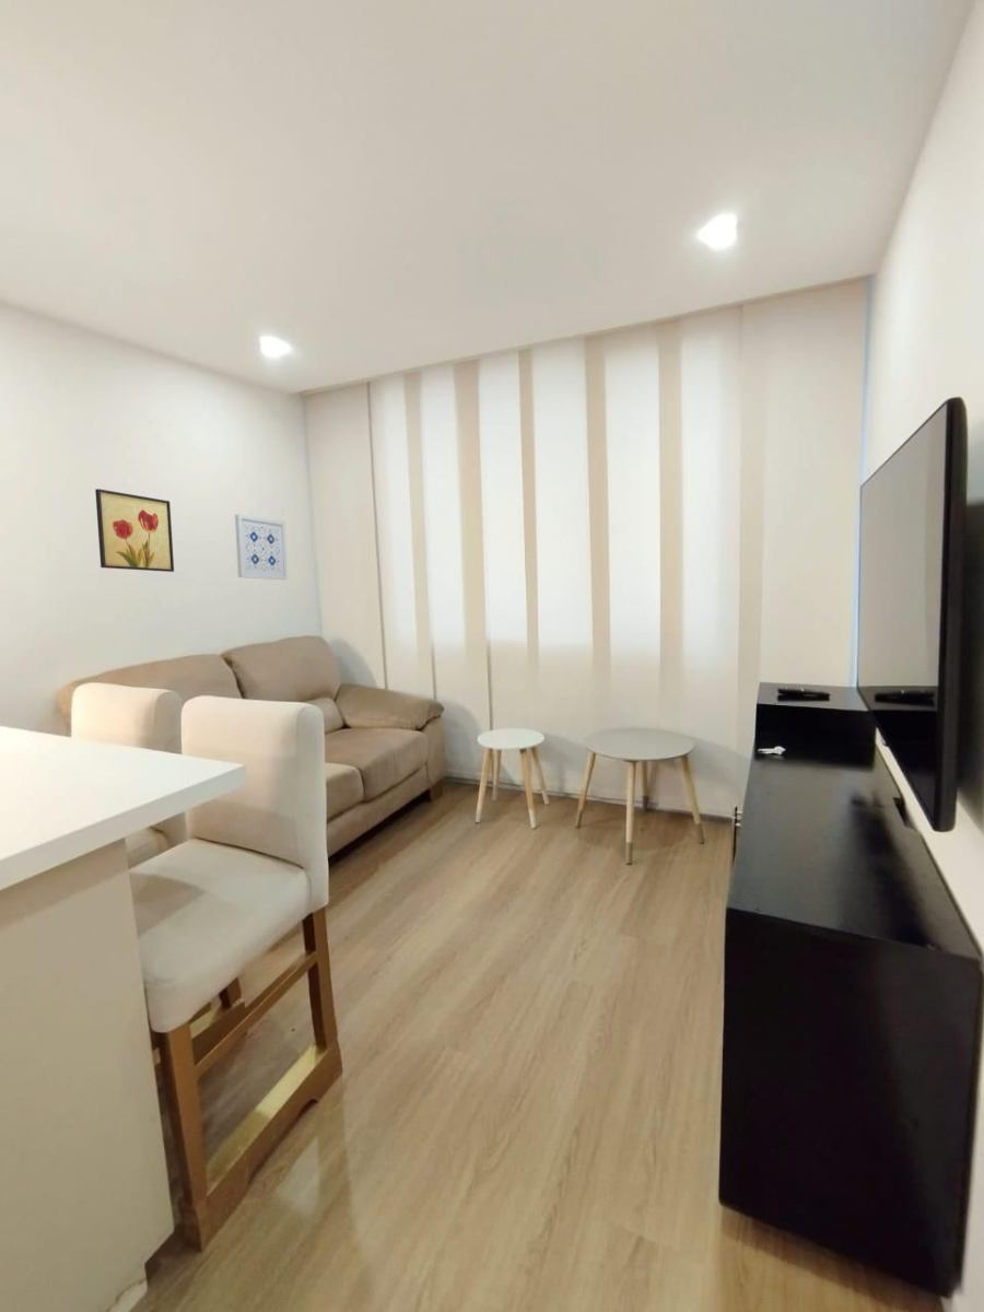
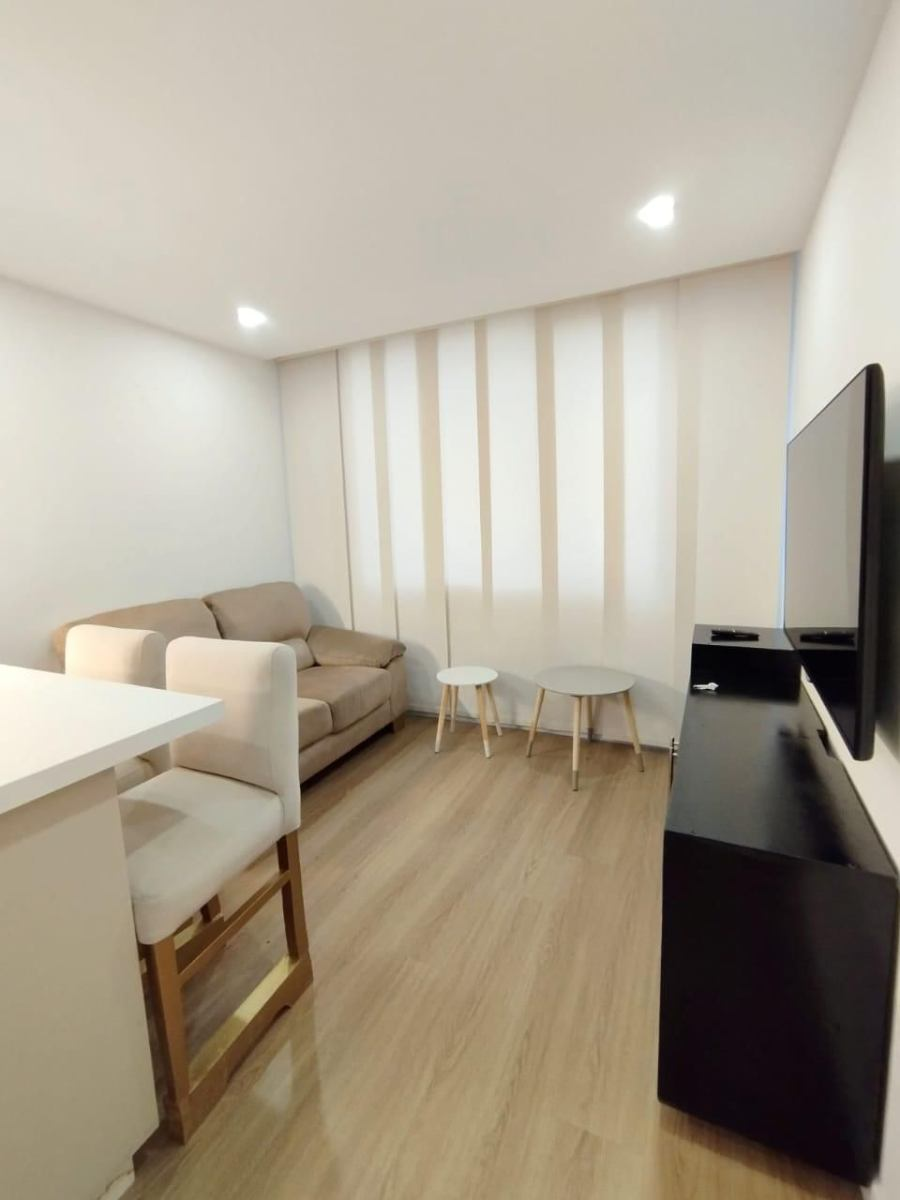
- wall art [94,488,175,573]
- wall art [234,513,289,581]
